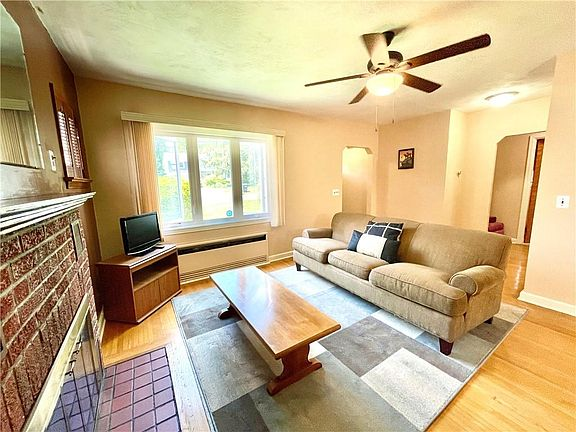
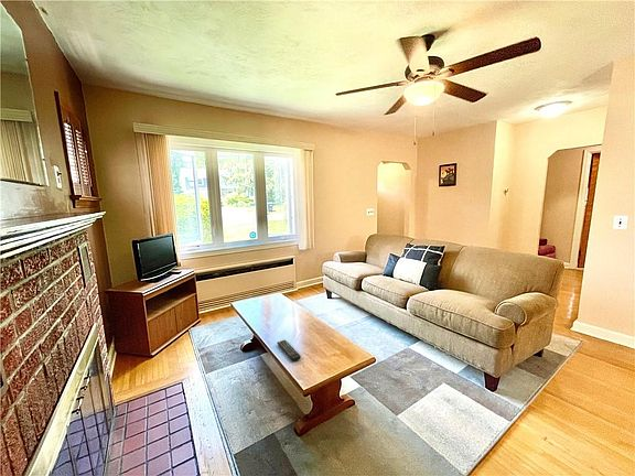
+ remote control [276,338,302,363]
